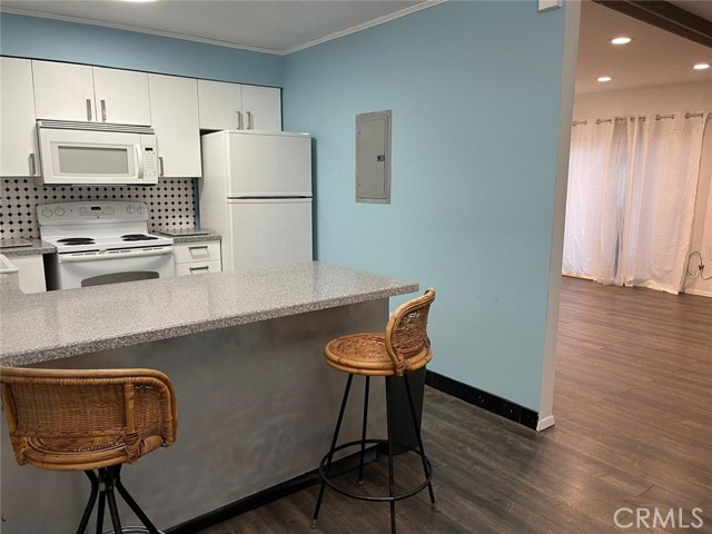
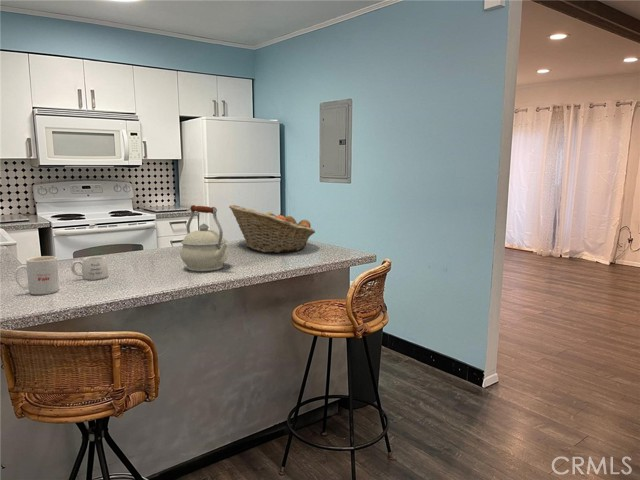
+ fruit basket [228,204,316,254]
+ kettle [180,204,229,272]
+ mug [14,255,60,296]
+ mug [70,255,109,281]
